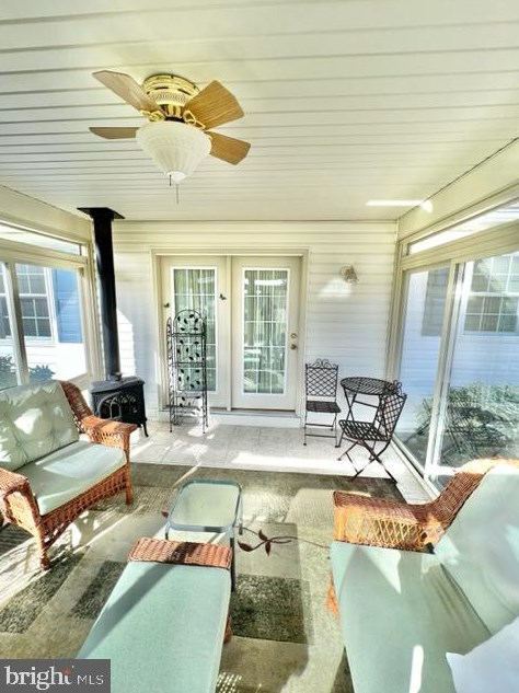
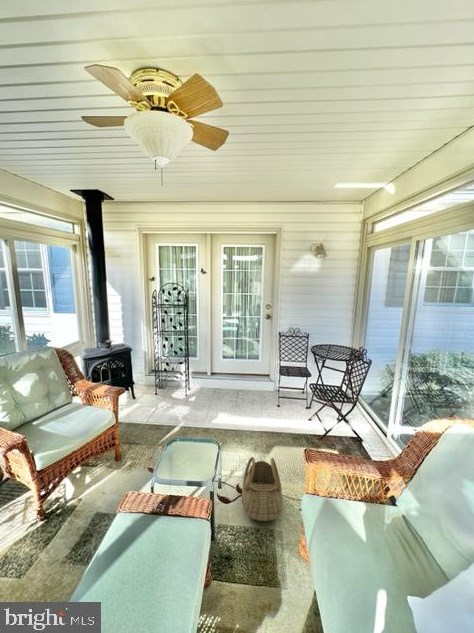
+ basket [241,456,283,522]
